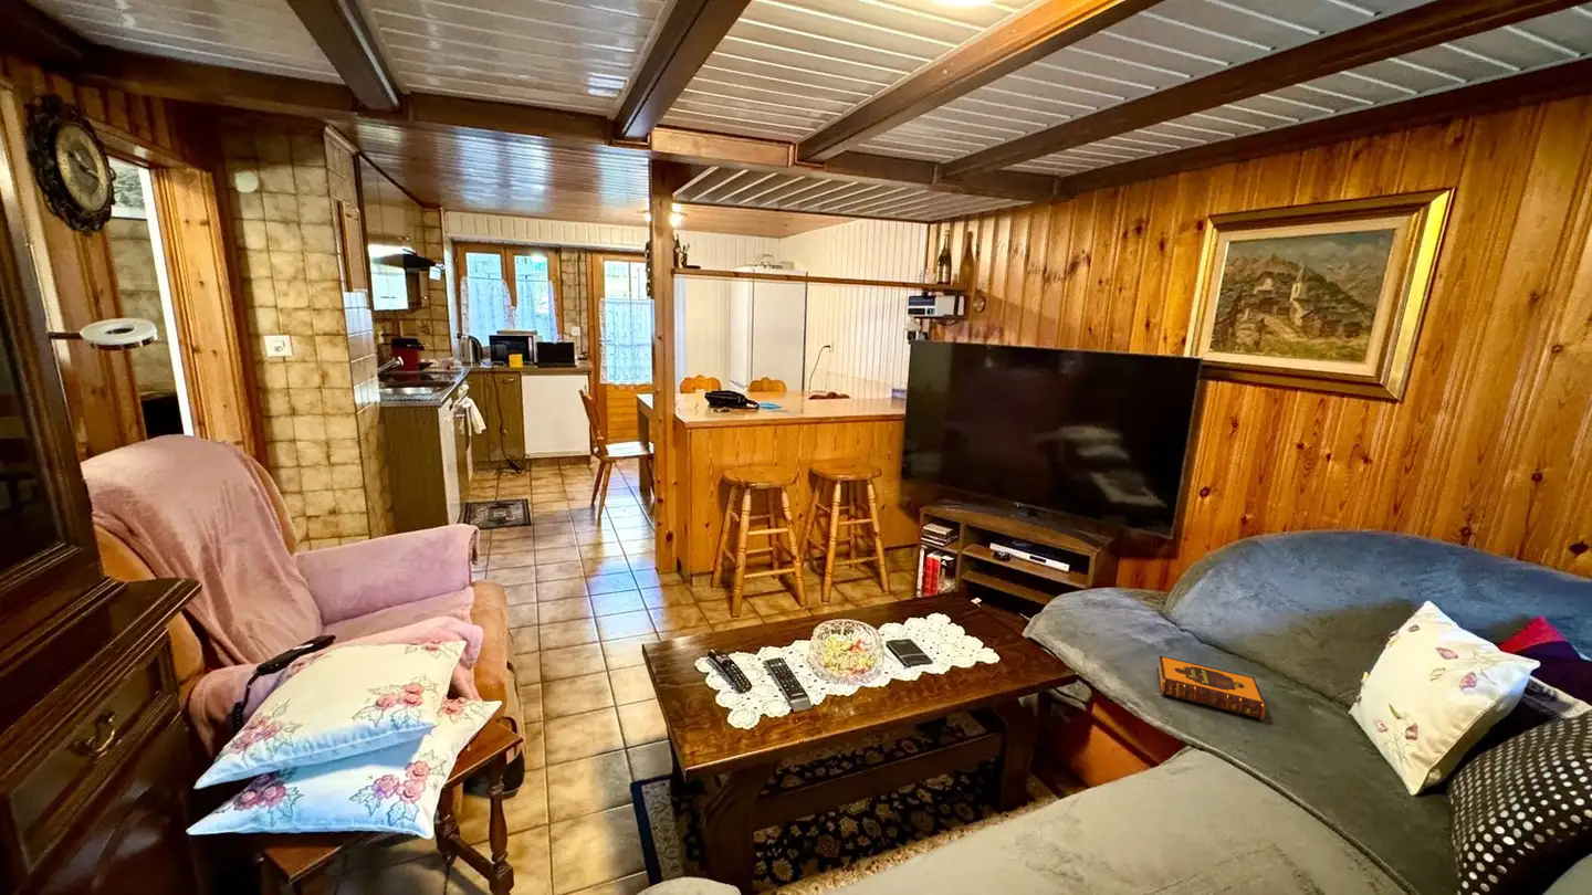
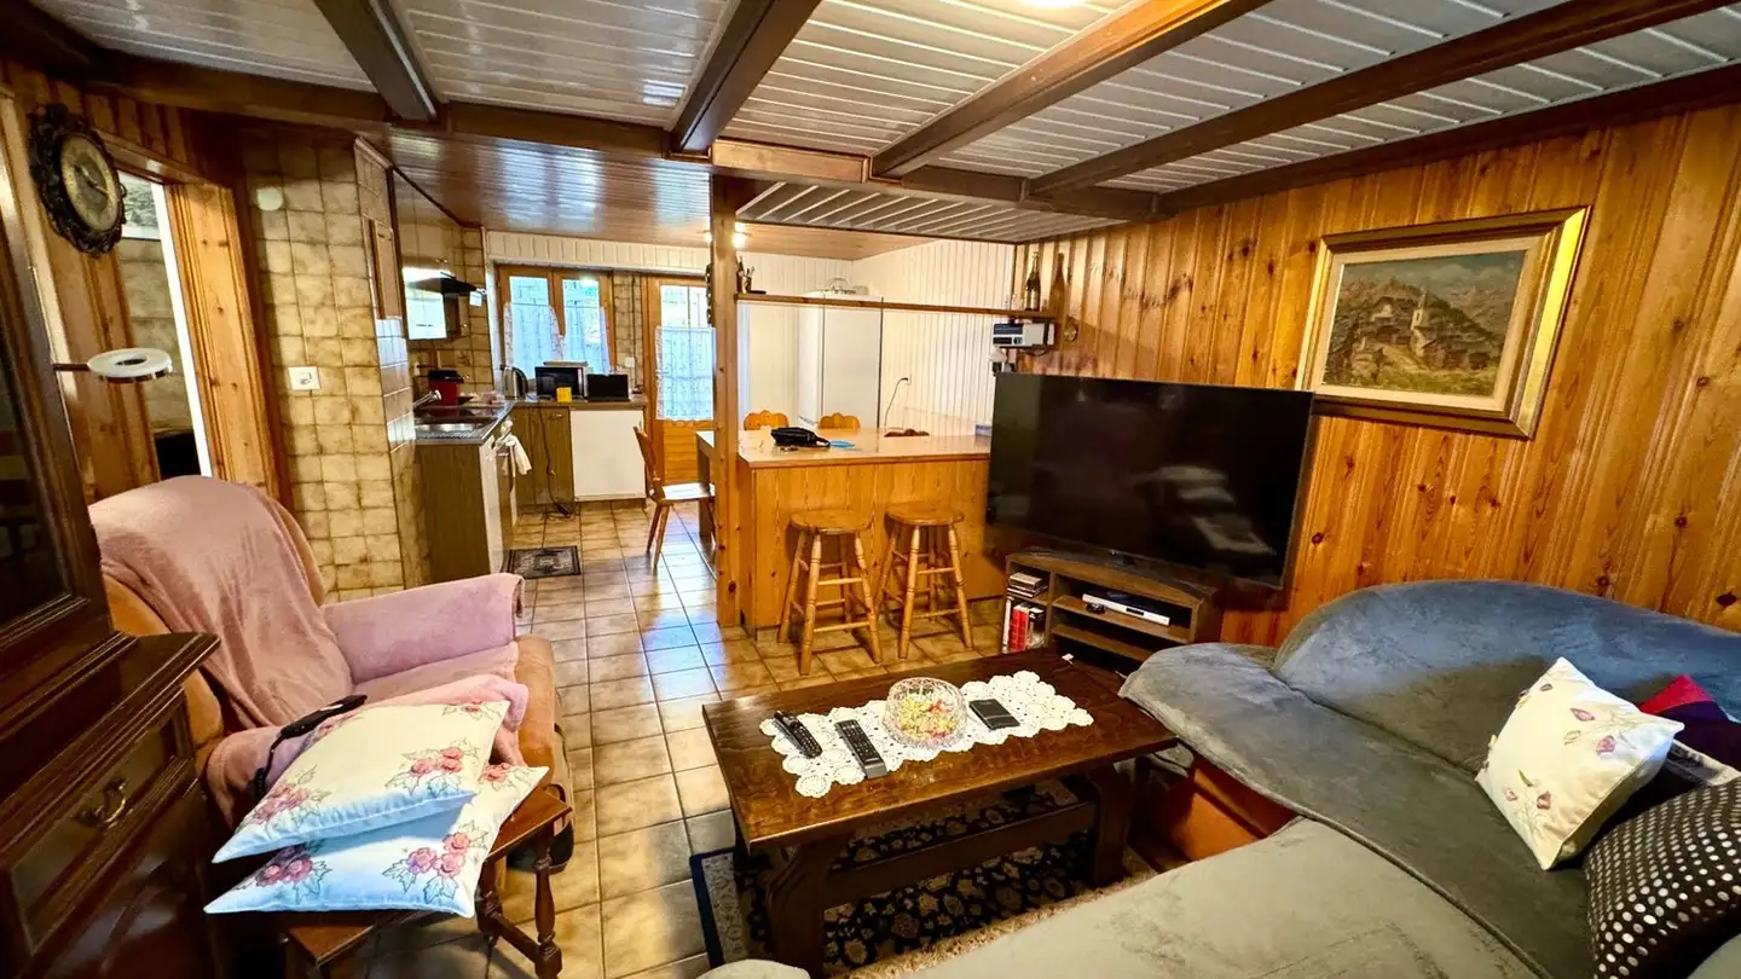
- hardback book [1155,654,1267,720]
